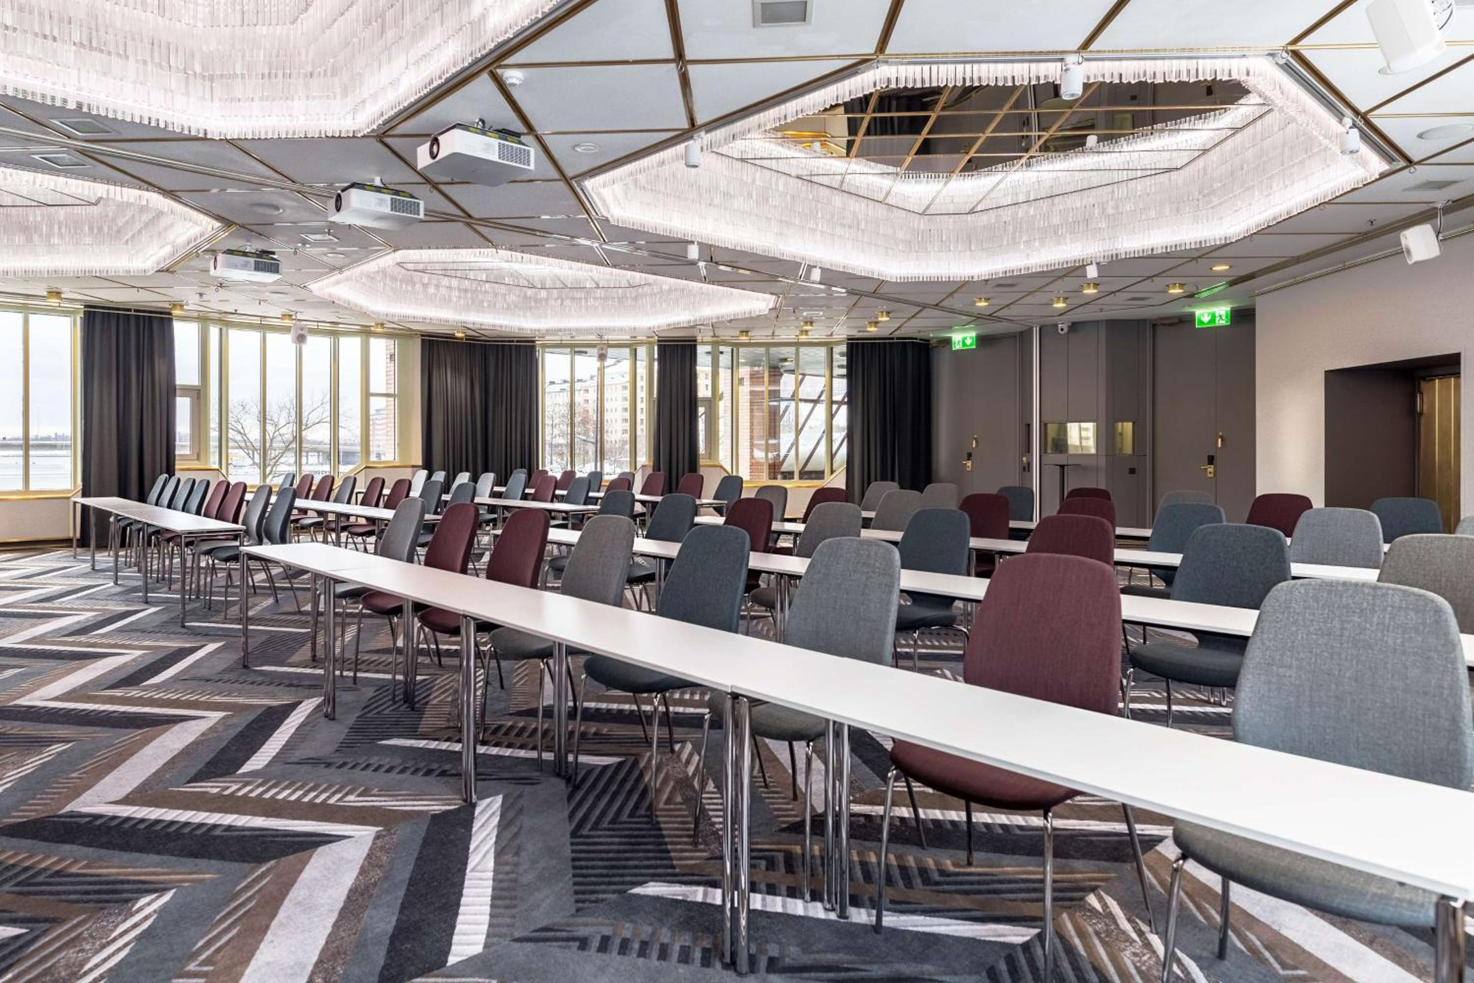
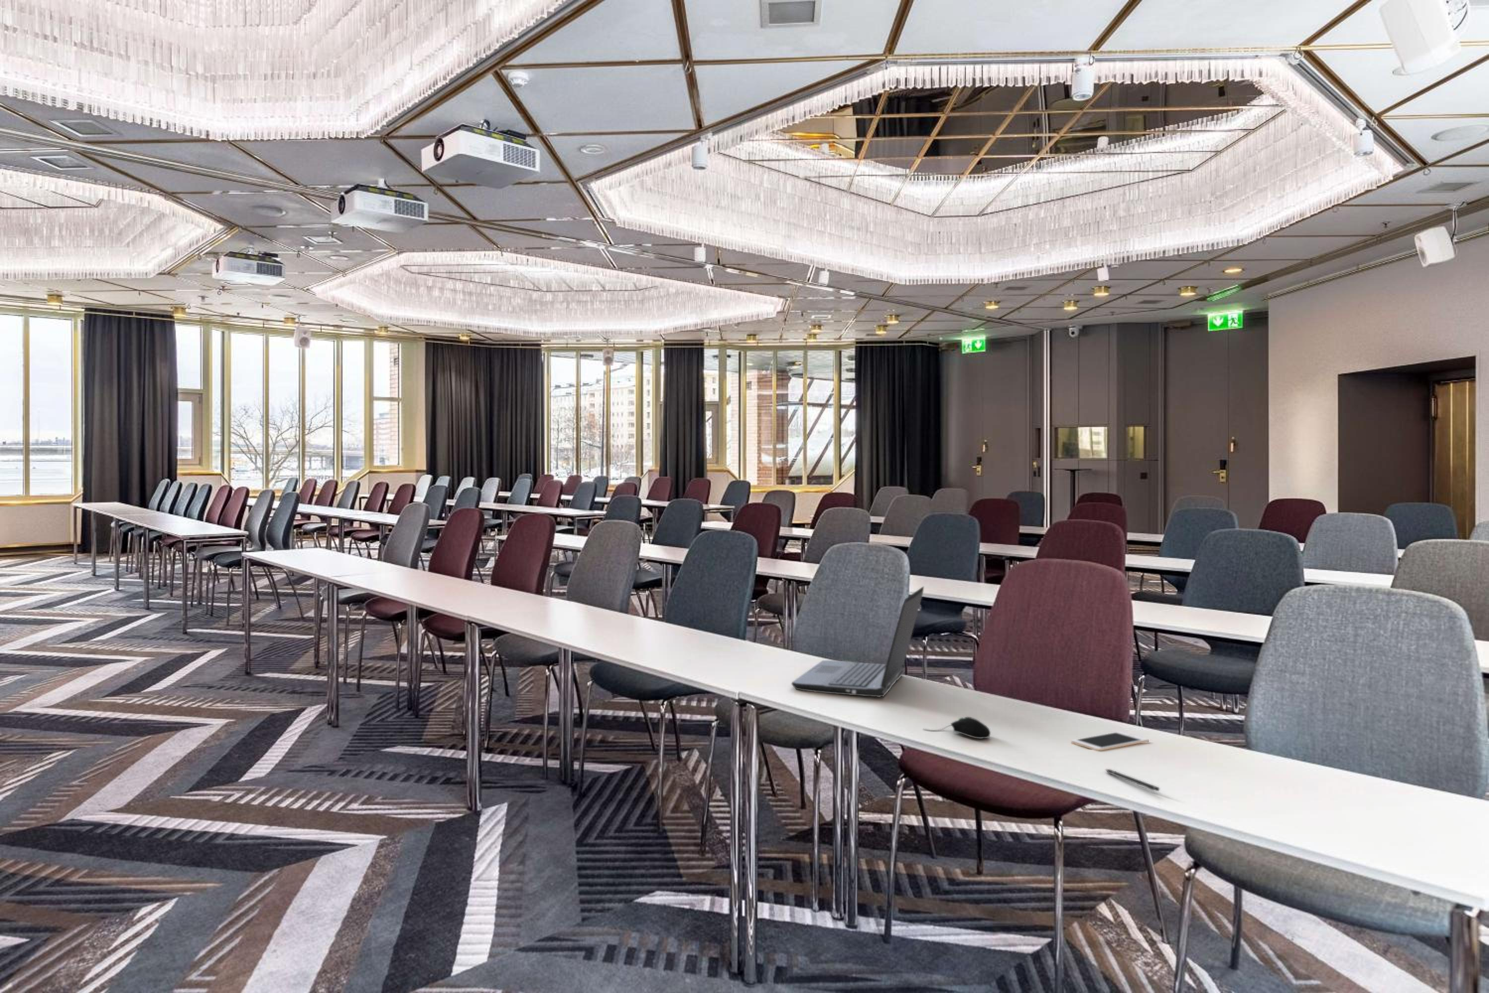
+ cell phone [1070,730,1150,751]
+ computer mouse [923,716,992,739]
+ laptop computer [791,586,924,697]
+ pen [1105,769,1160,792]
